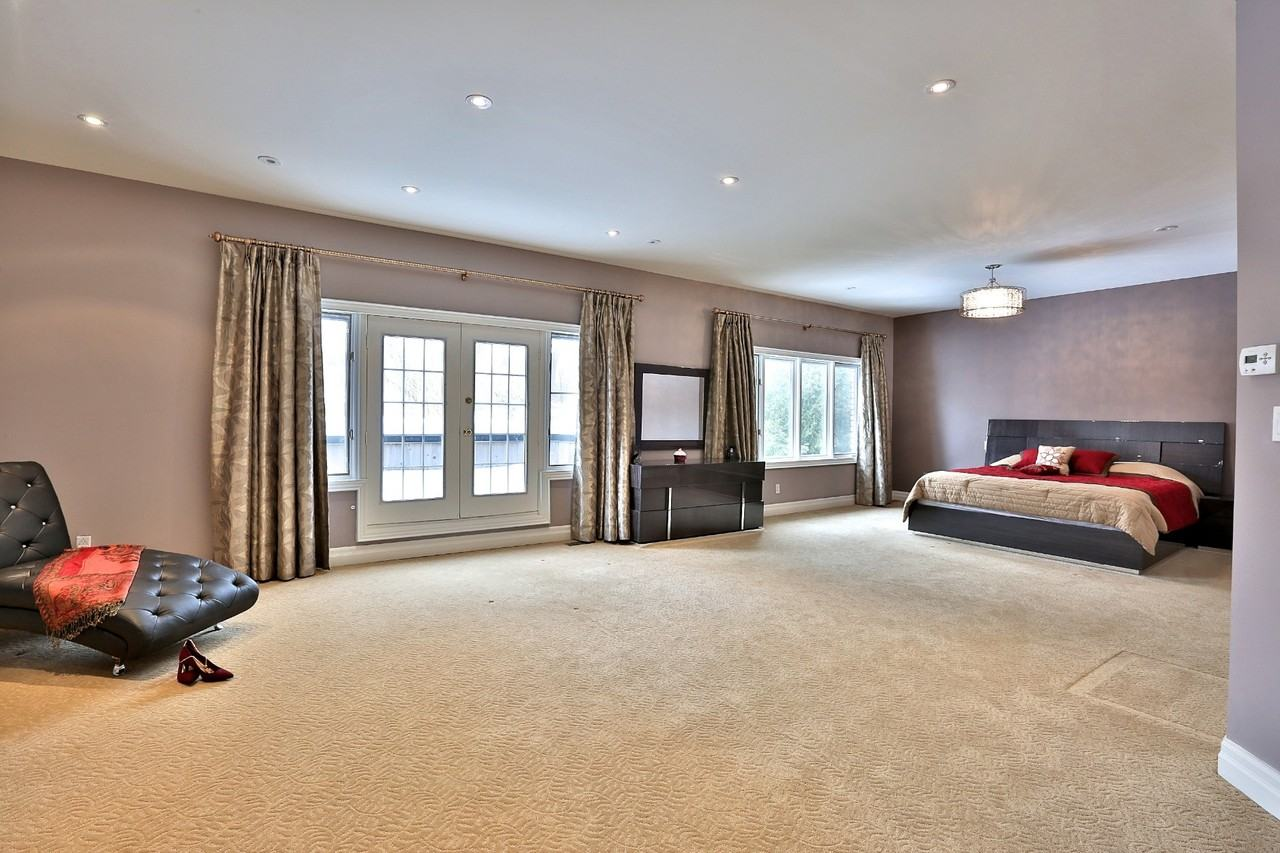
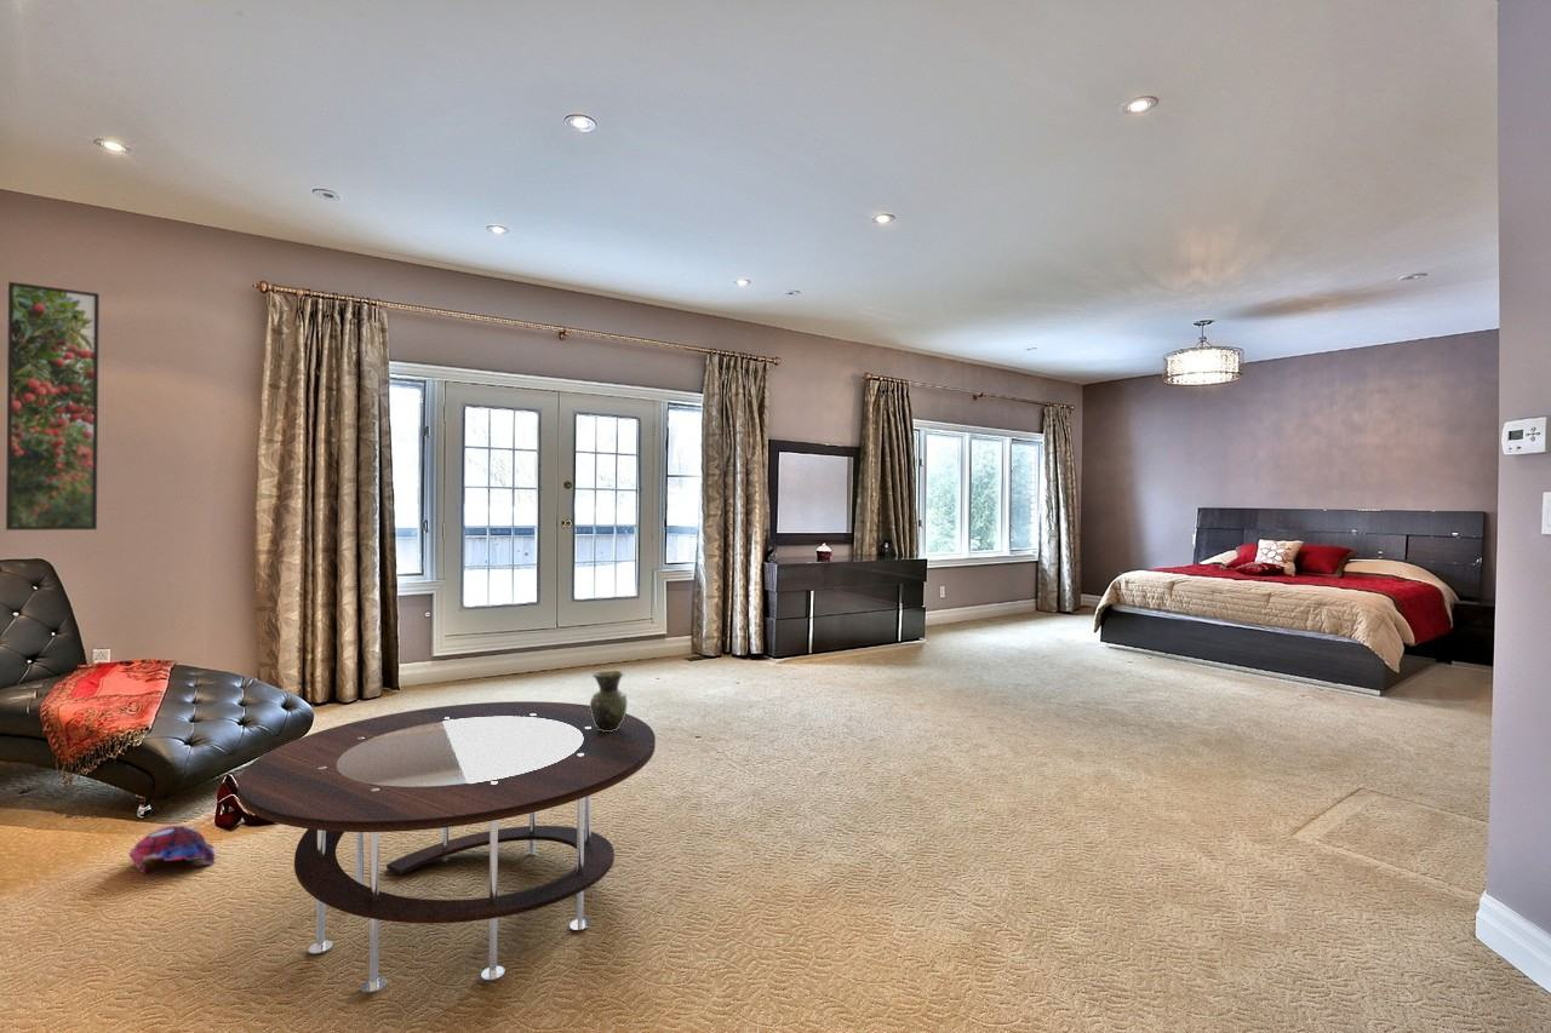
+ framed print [5,281,101,532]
+ coffee table [236,700,657,993]
+ plush toy [127,825,217,874]
+ vase [589,670,628,731]
